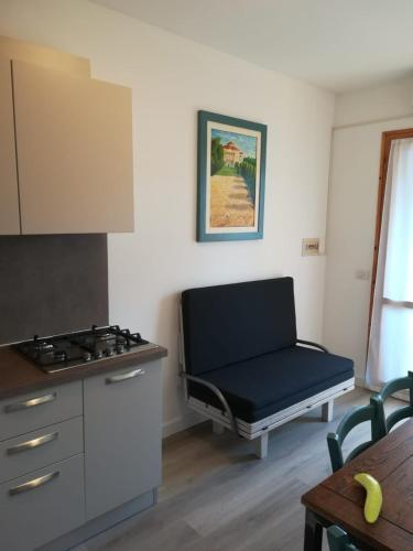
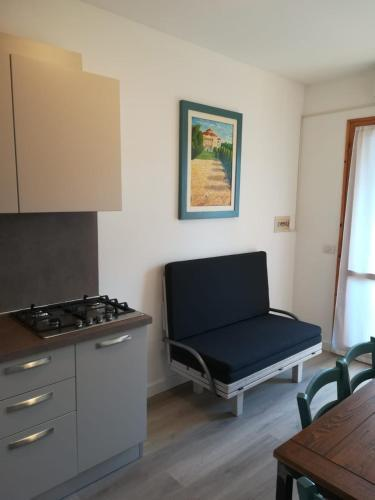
- banana [354,473,383,523]
